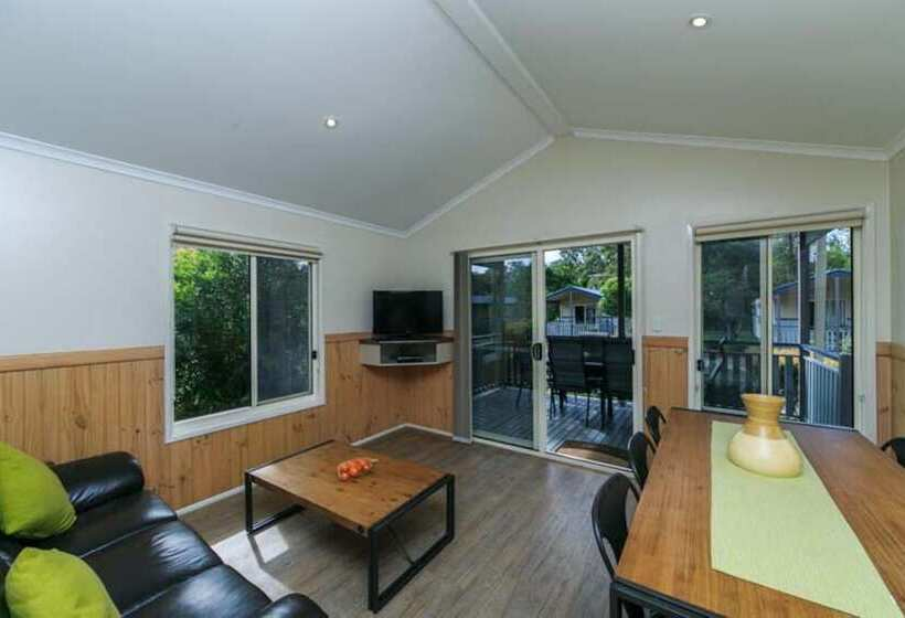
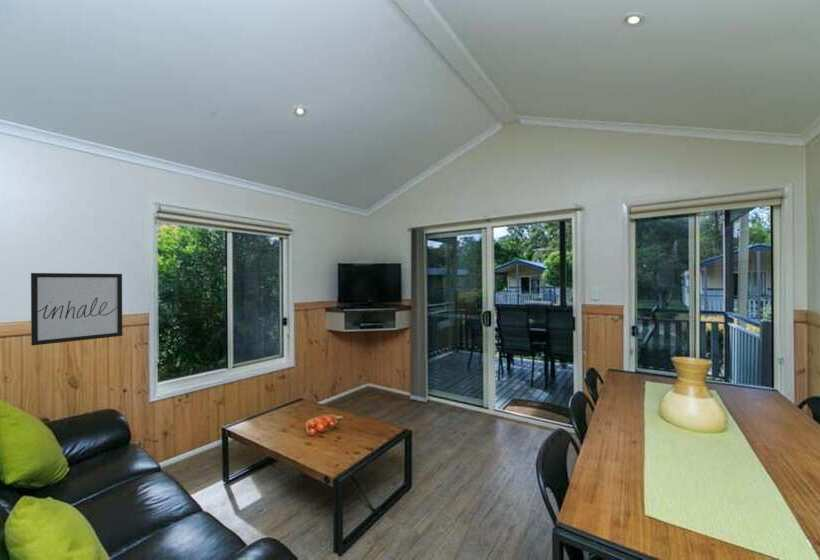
+ wall art [30,272,123,346]
